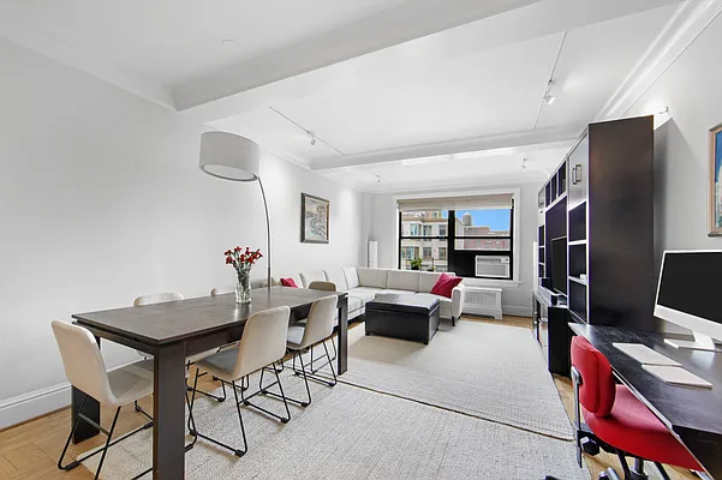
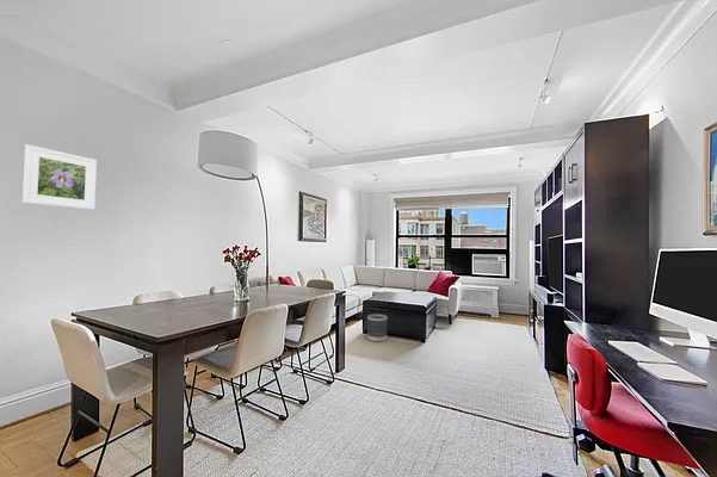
+ wastebasket [366,312,389,343]
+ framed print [21,143,98,211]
